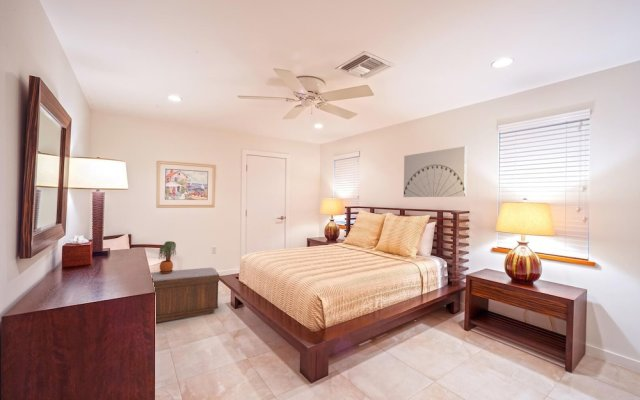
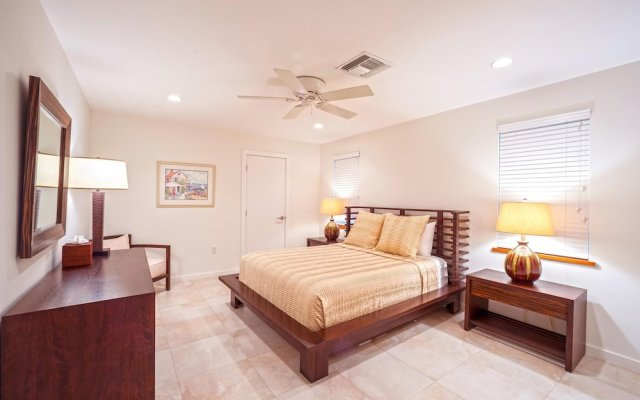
- wall art [403,145,468,198]
- potted plant [158,240,177,274]
- bench [150,267,220,323]
